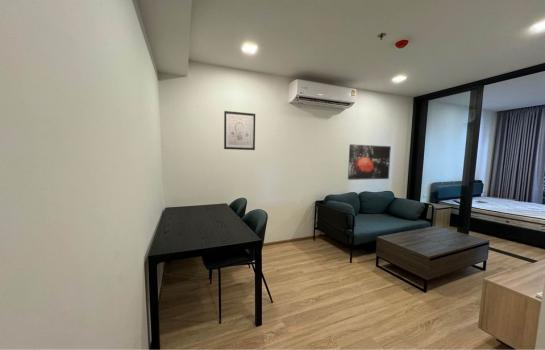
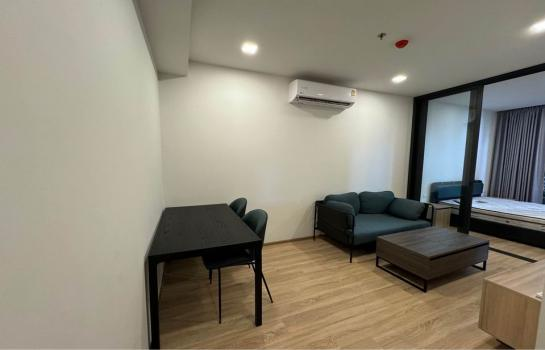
- wall art [223,110,256,151]
- wall art [347,143,392,181]
